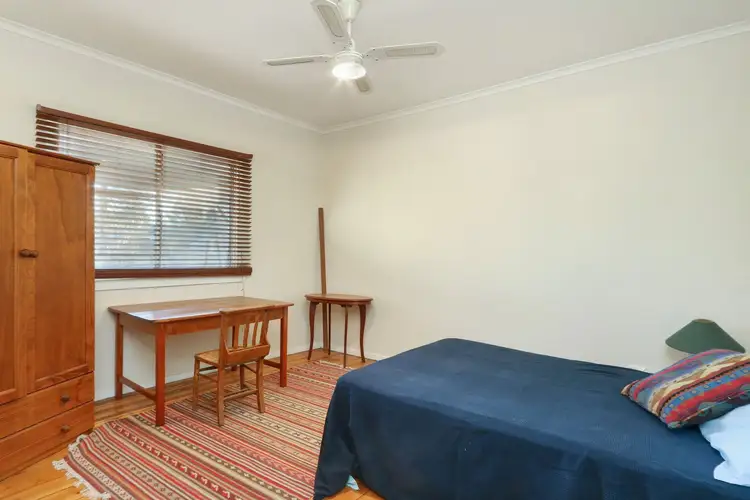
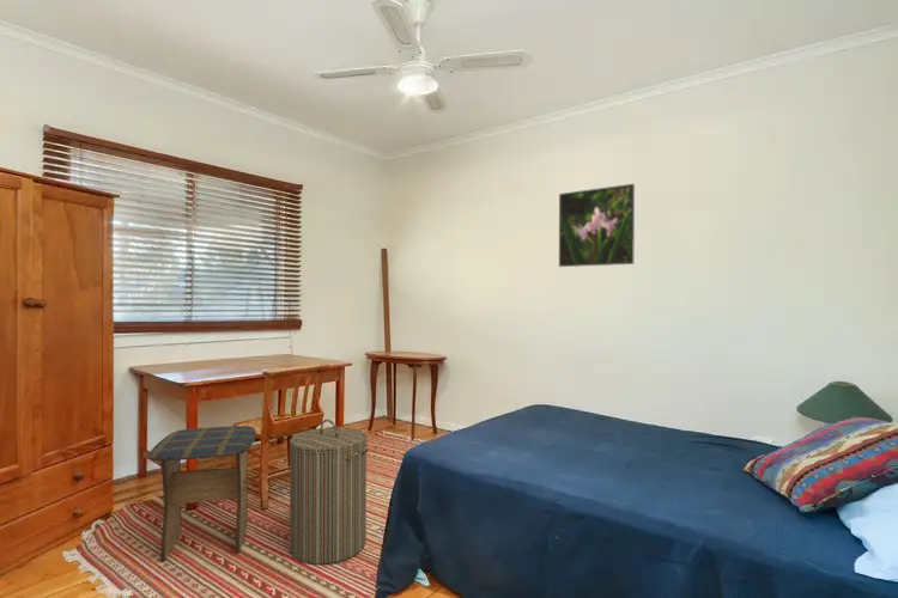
+ laundry hamper [289,419,369,566]
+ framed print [558,183,636,268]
+ stool [147,425,257,563]
